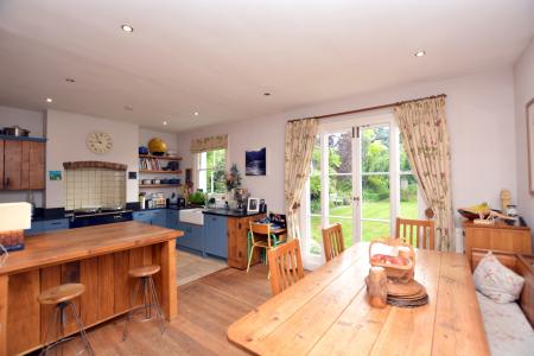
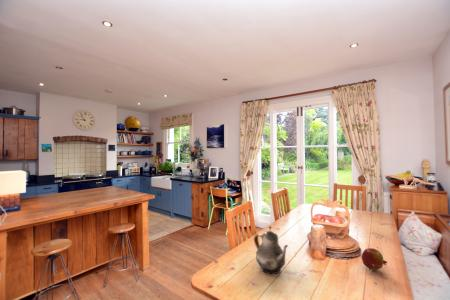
+ fruit [361,247,388,271]
+ teapot [253,225,289,275]
